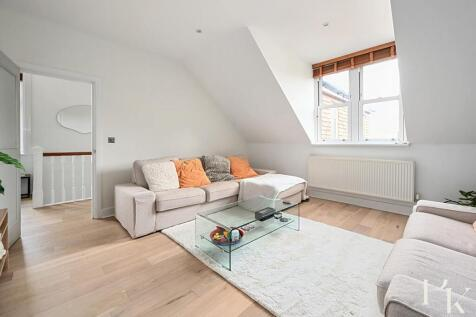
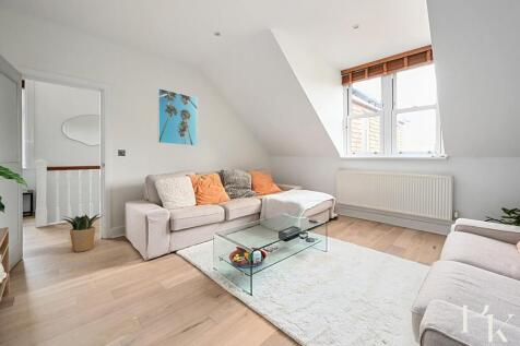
+ potted plant [62,213,105,253]
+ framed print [156,87,199,147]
